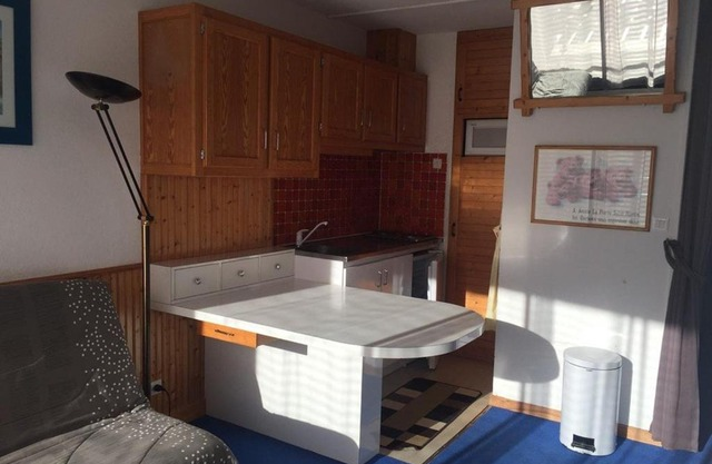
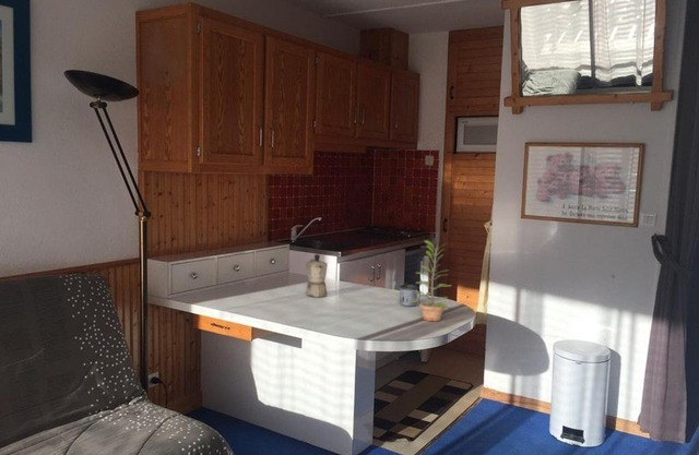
+ plant [411,239,453,322]
+ moka pot [305,253,329,298]
+ mug [399,284,422,308]
